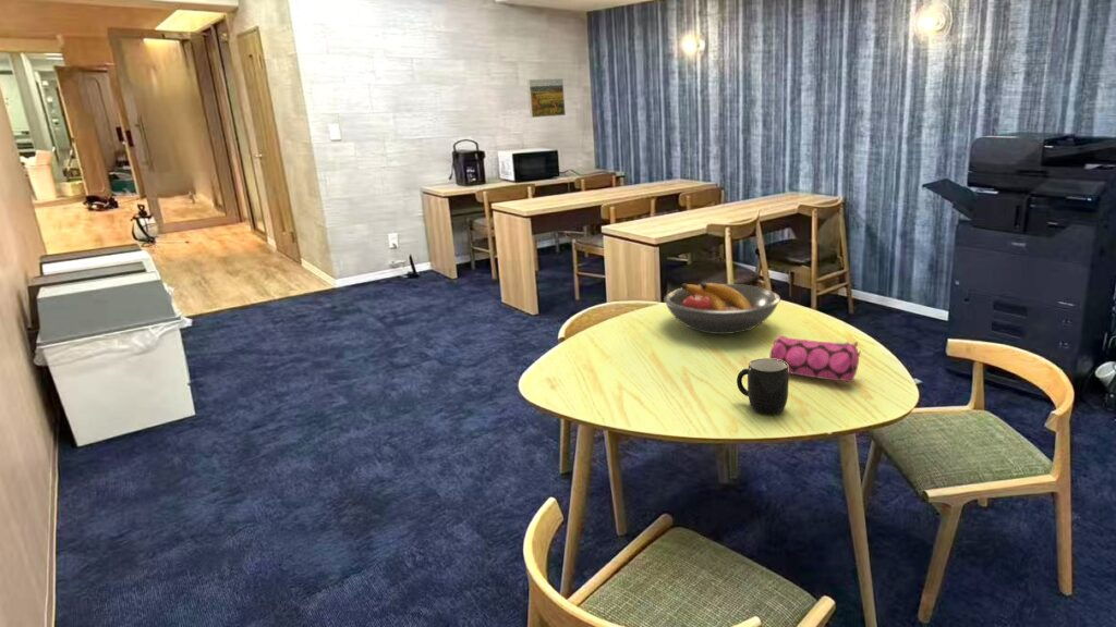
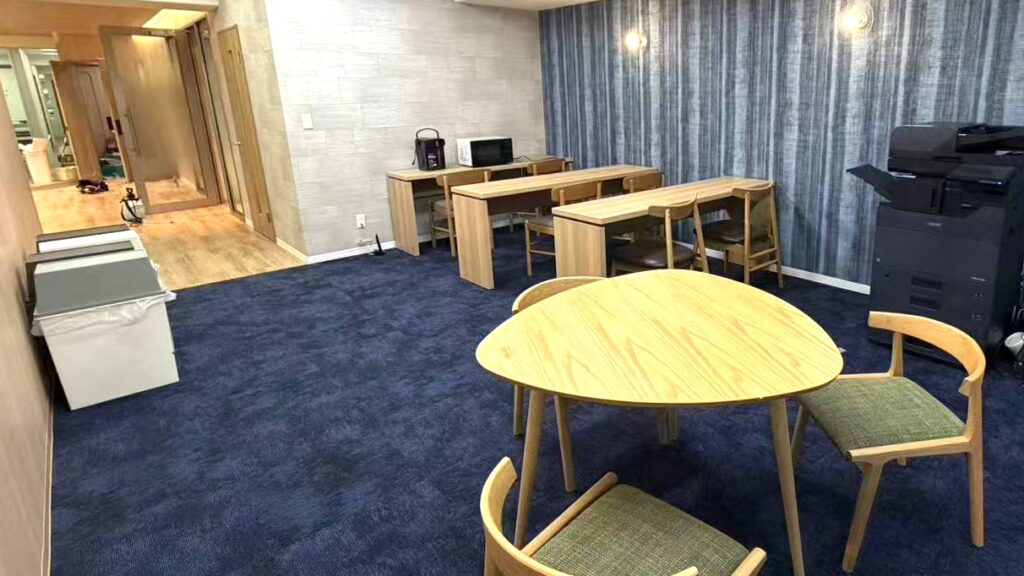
- fruit bowl [663,282,781,335]
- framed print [526,77,567,119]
- mug [736,358,790,416]
- pencil case [768,335,862,383]
